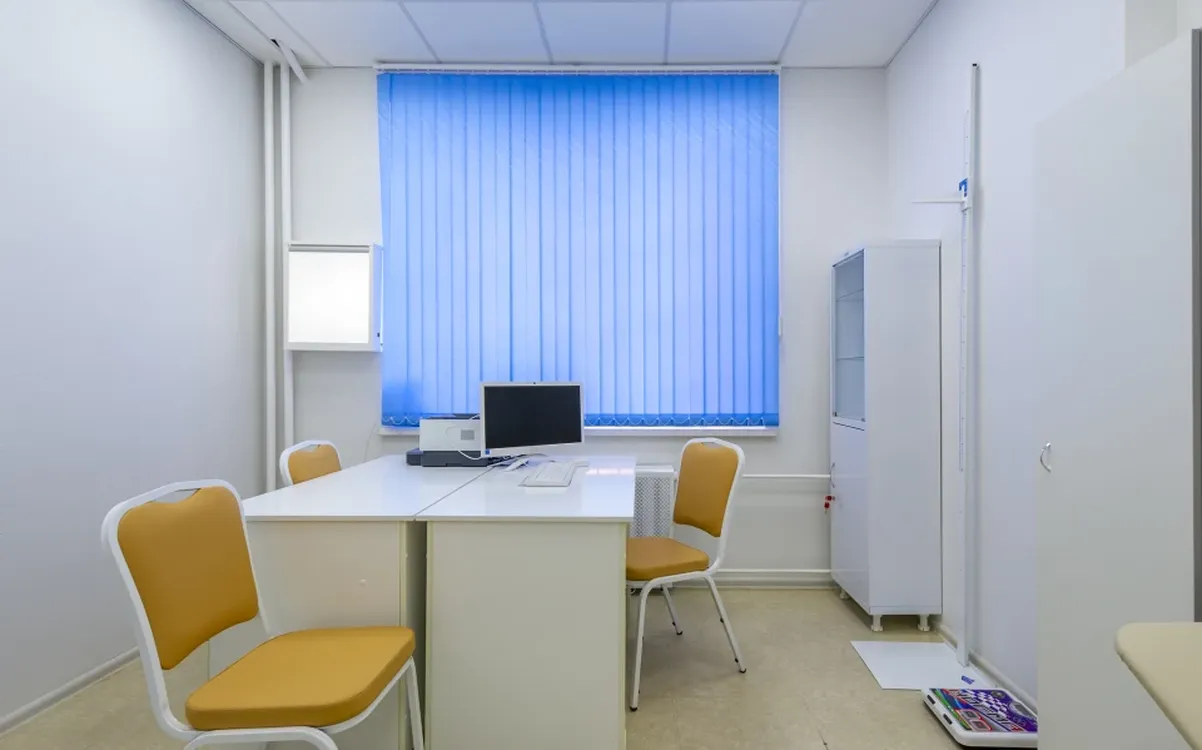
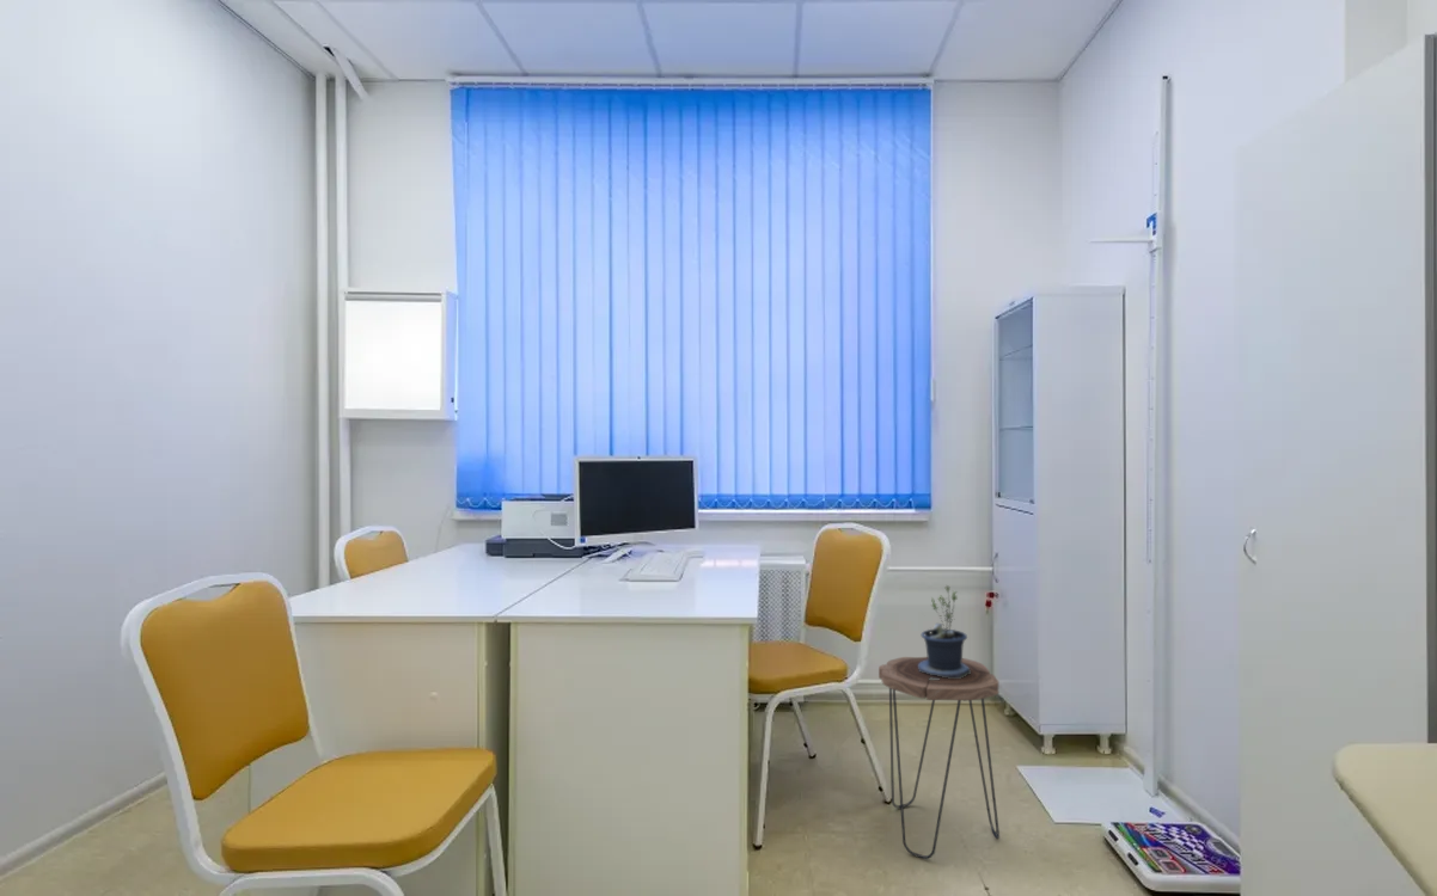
+ side table [878,656,1001,860]
+ potted plant [918,584,971,680]
